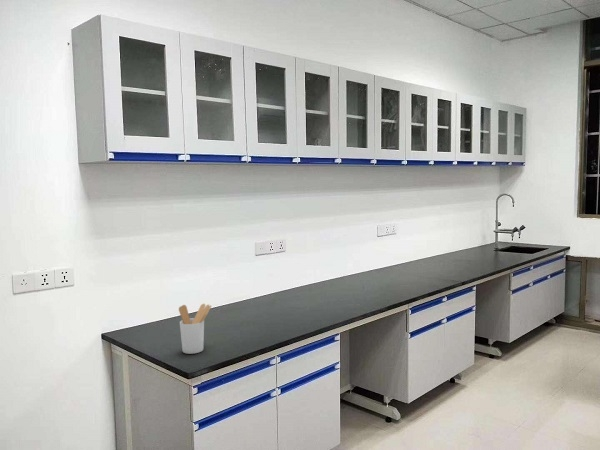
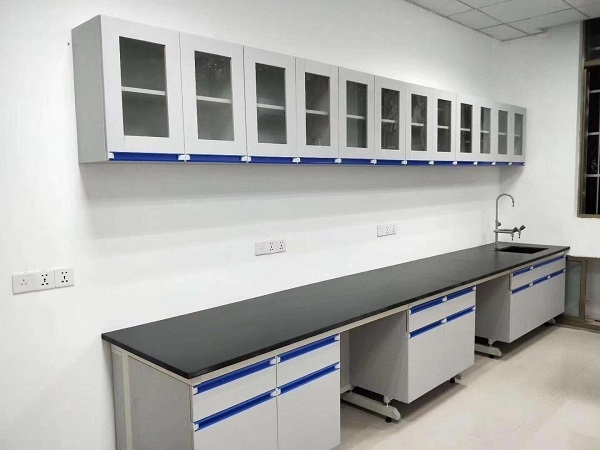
- utensil holder [178,303,212,355]
